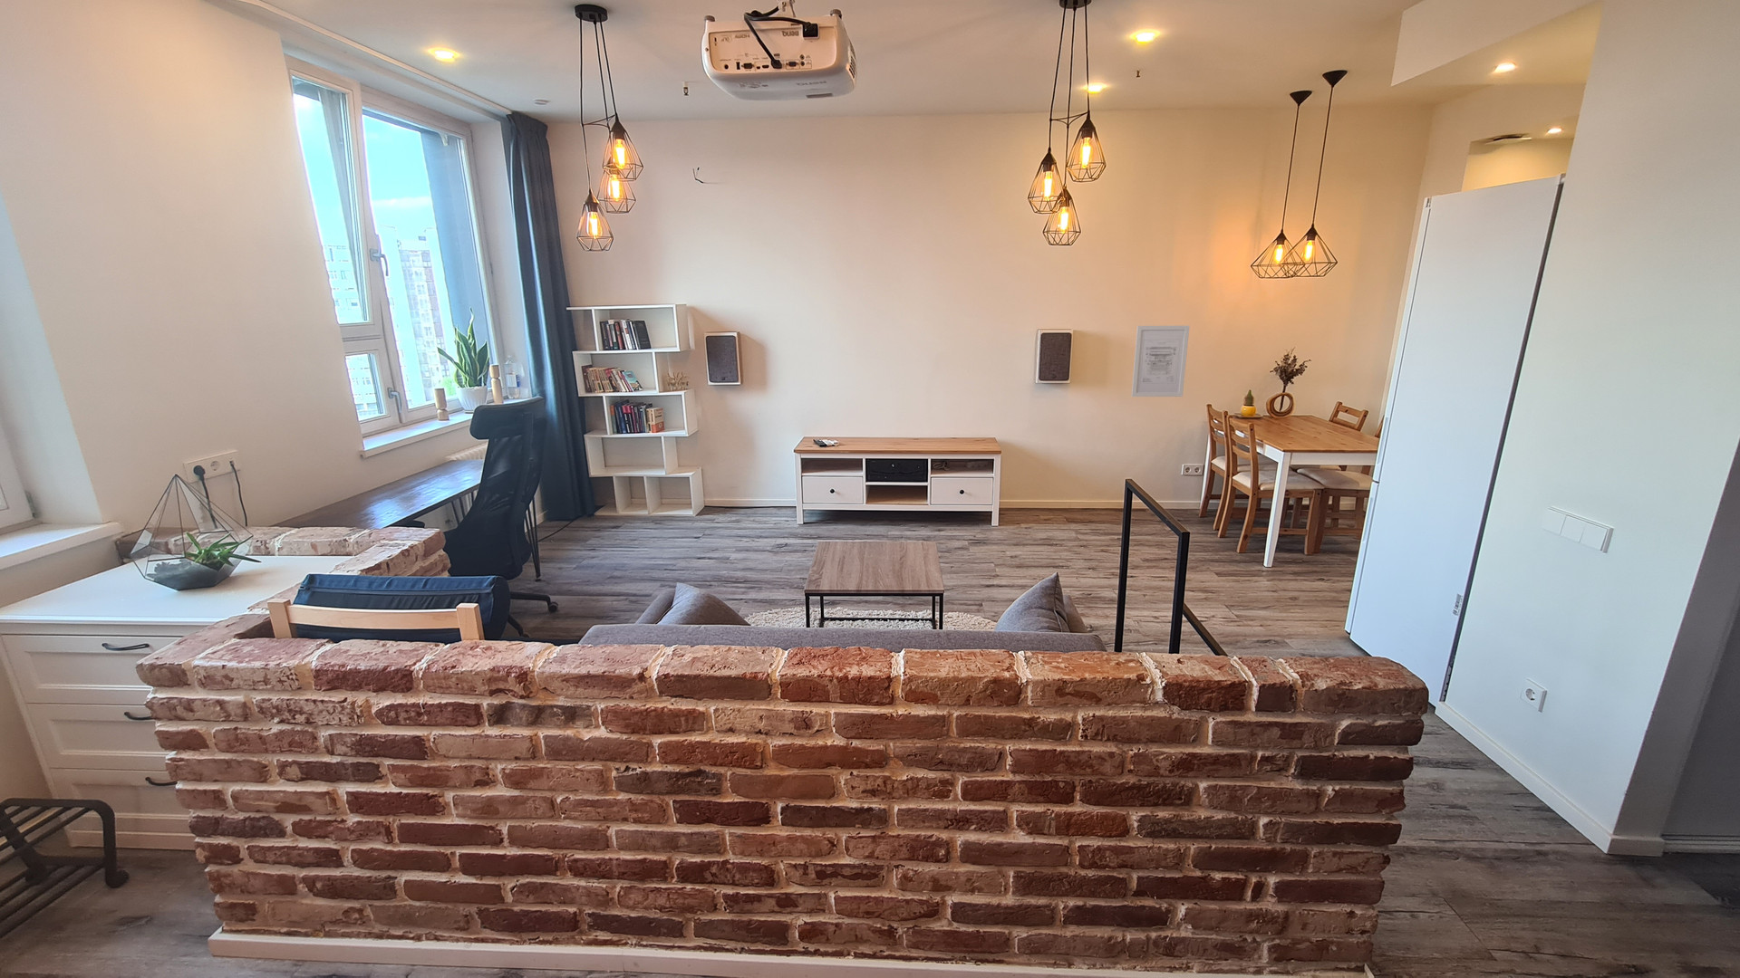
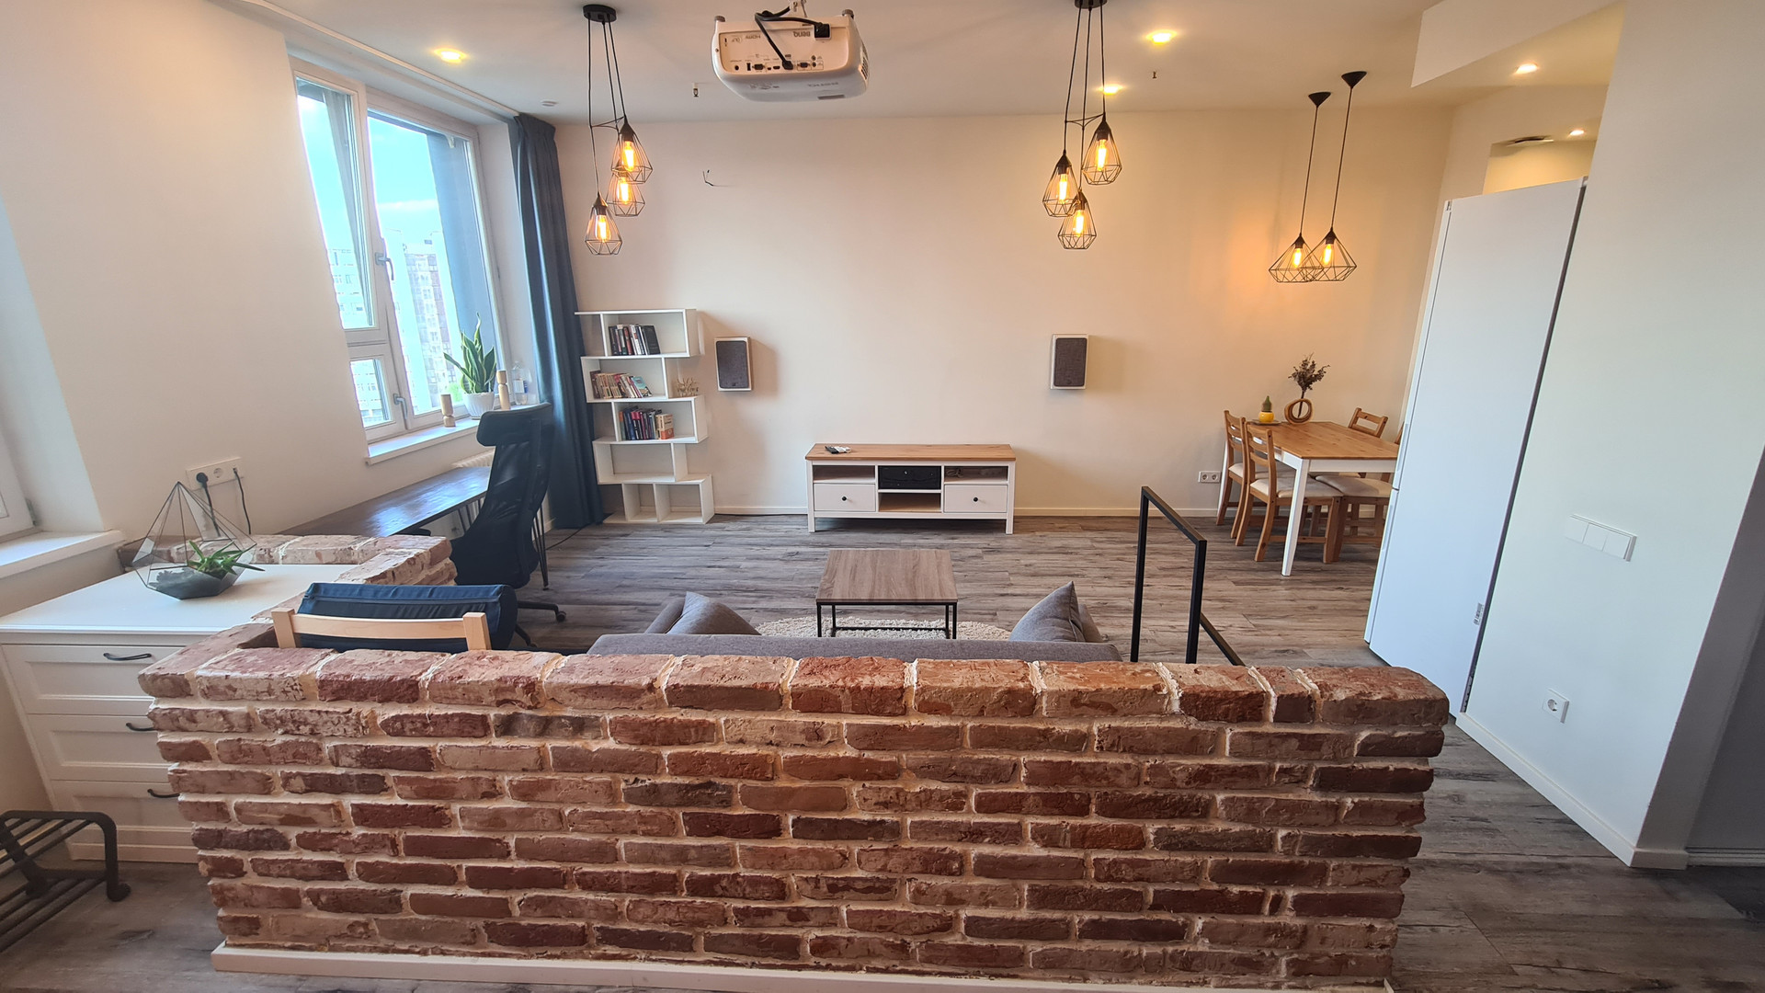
- wall art [1131,324,1190,398]
